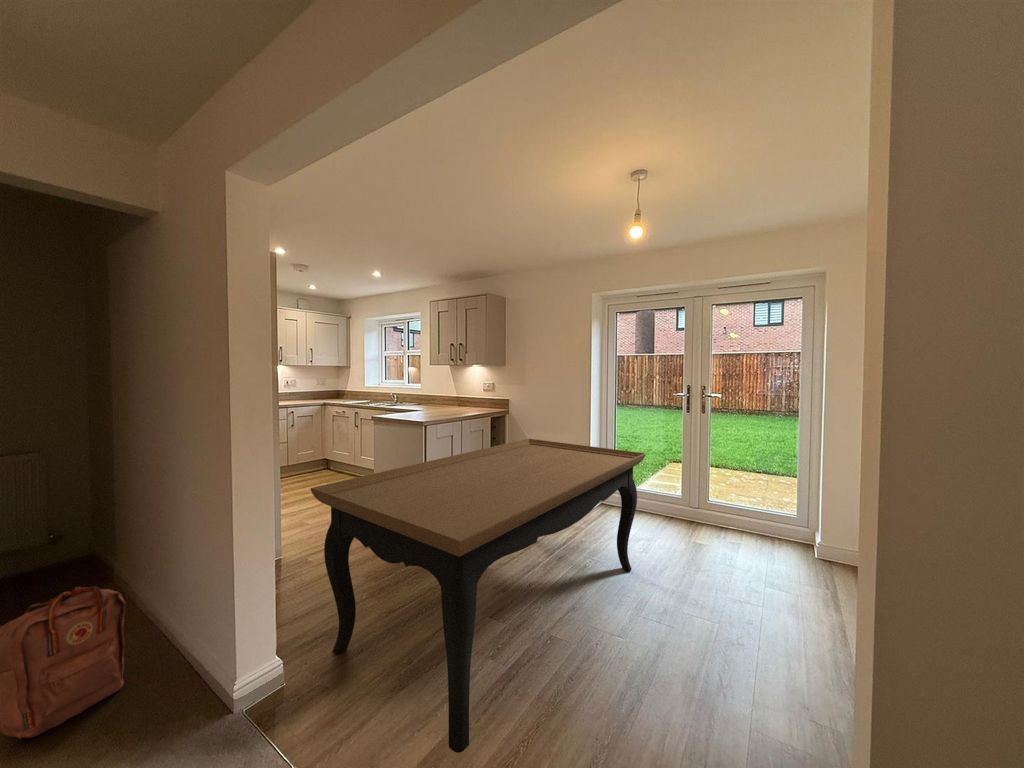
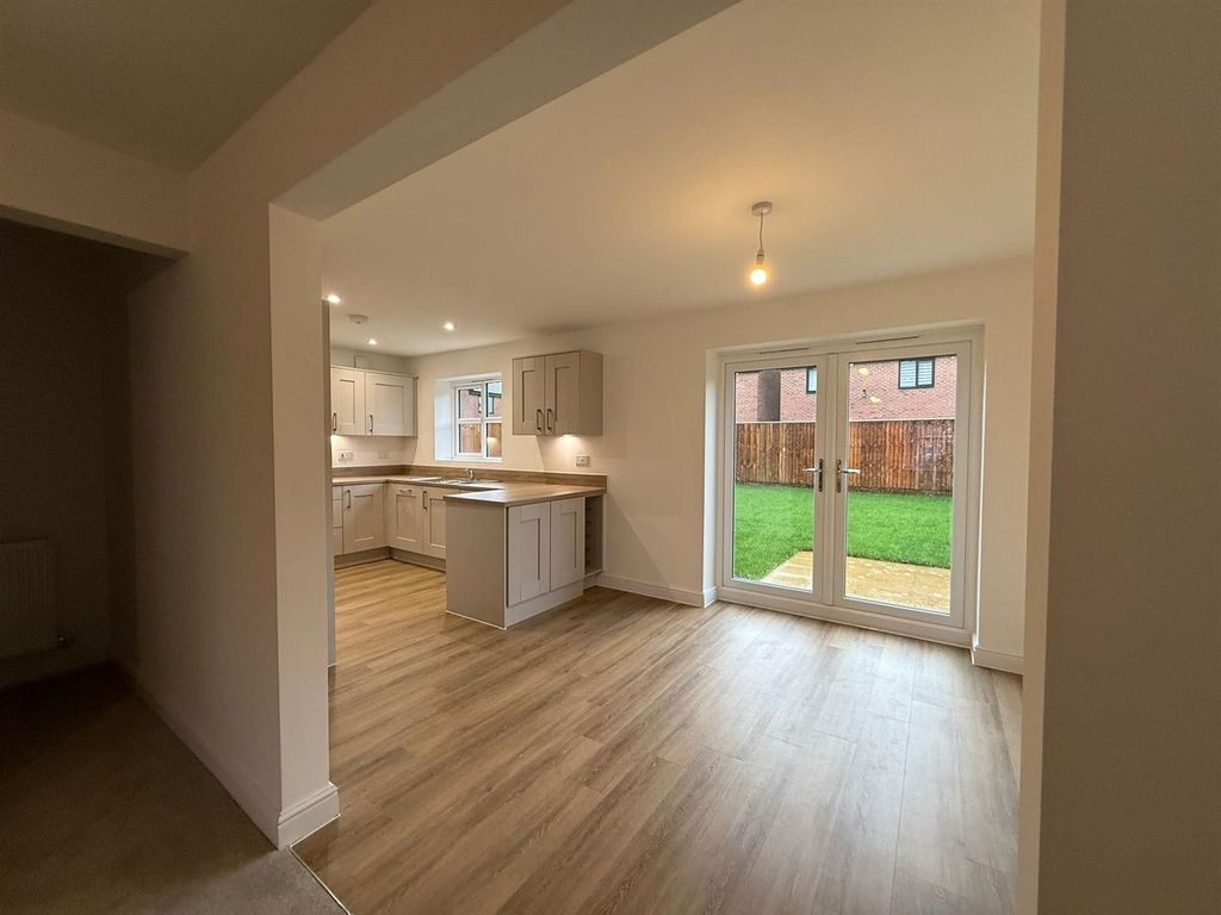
- dining table [310,438,647,754]
- backpack [0,586,127,740]
